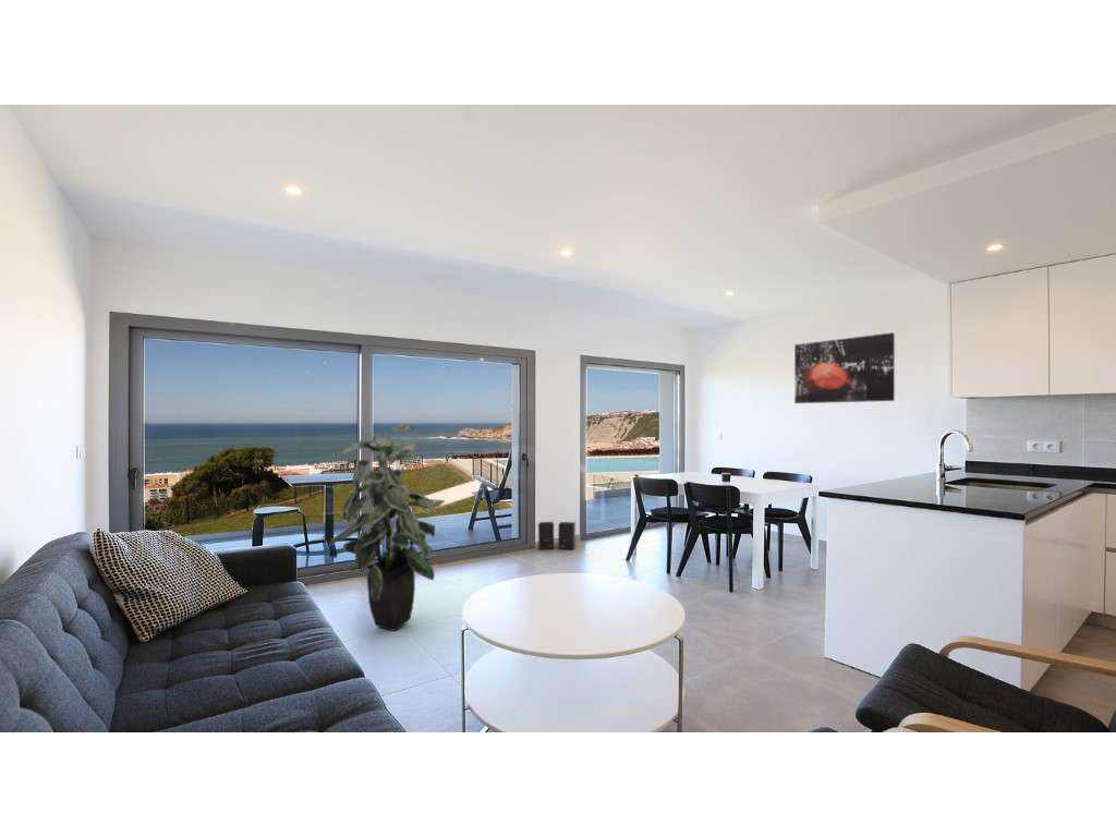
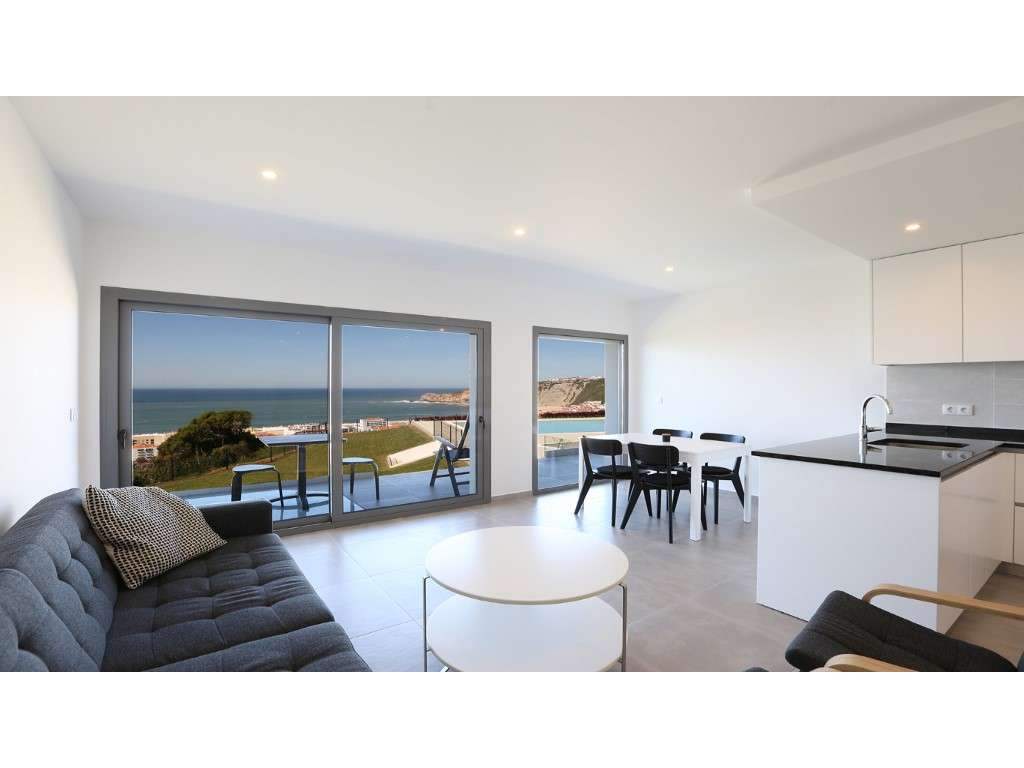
- wall art [793,331,896,404]
- speaker [537,521,577,551]
- indoor plant [328,424,447,632]
